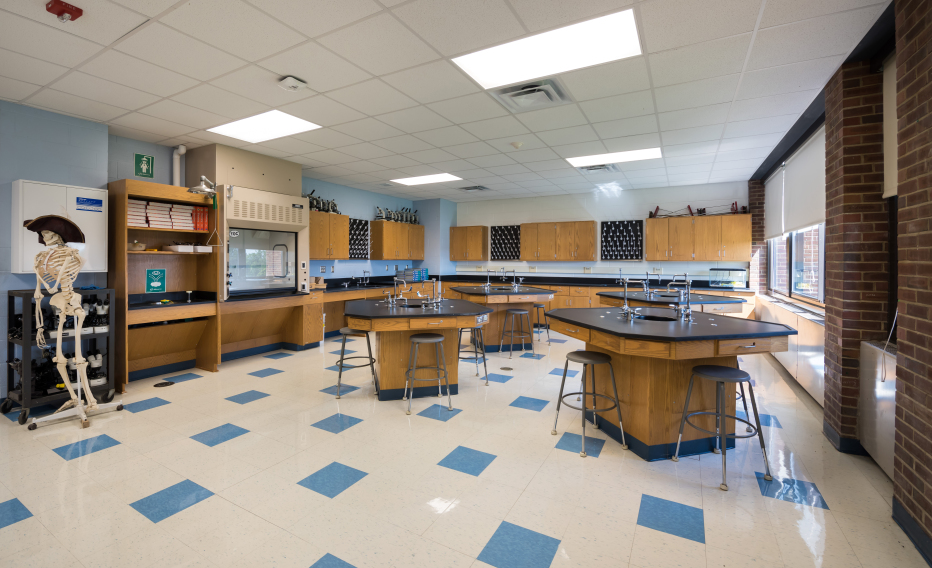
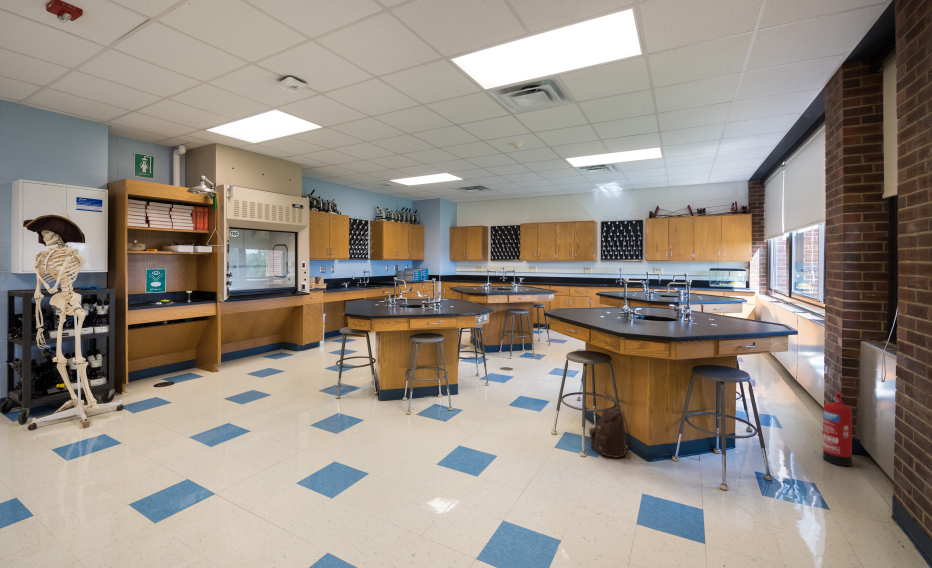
+ fire extinguisher [822,392,853,467]
+ backpack [588,404,632,460]
